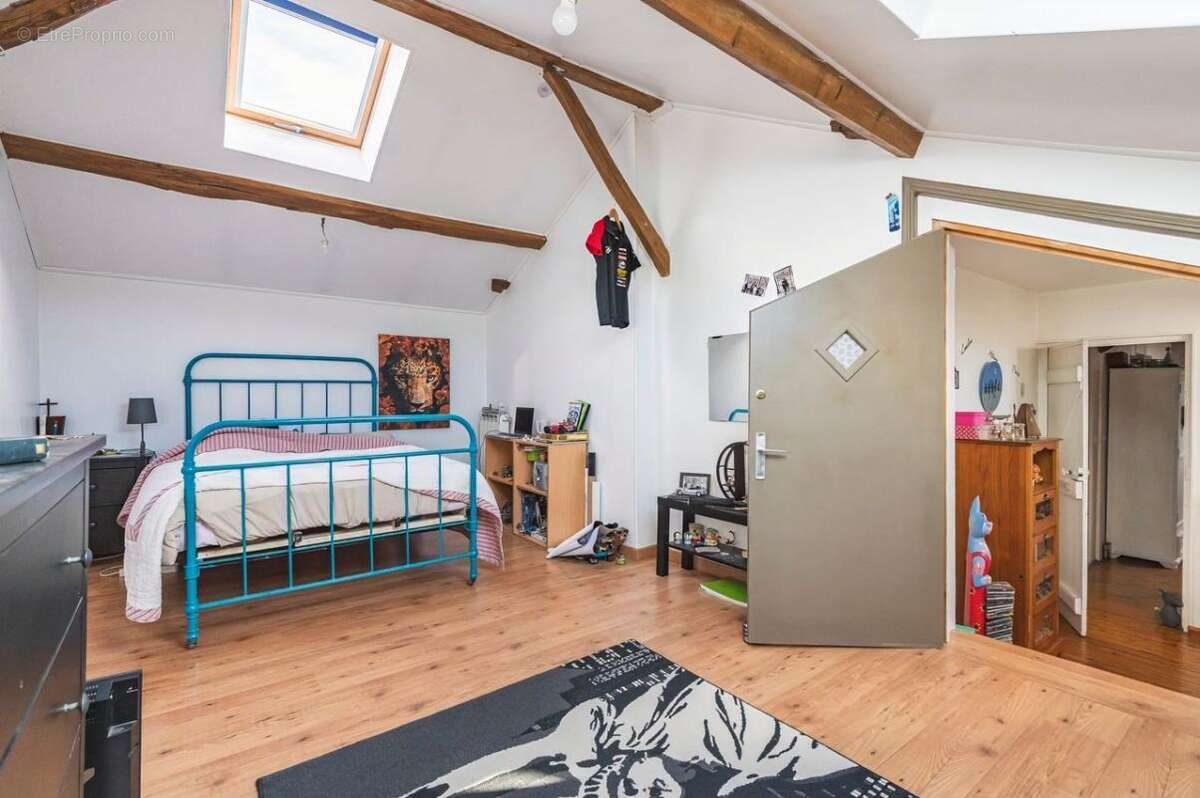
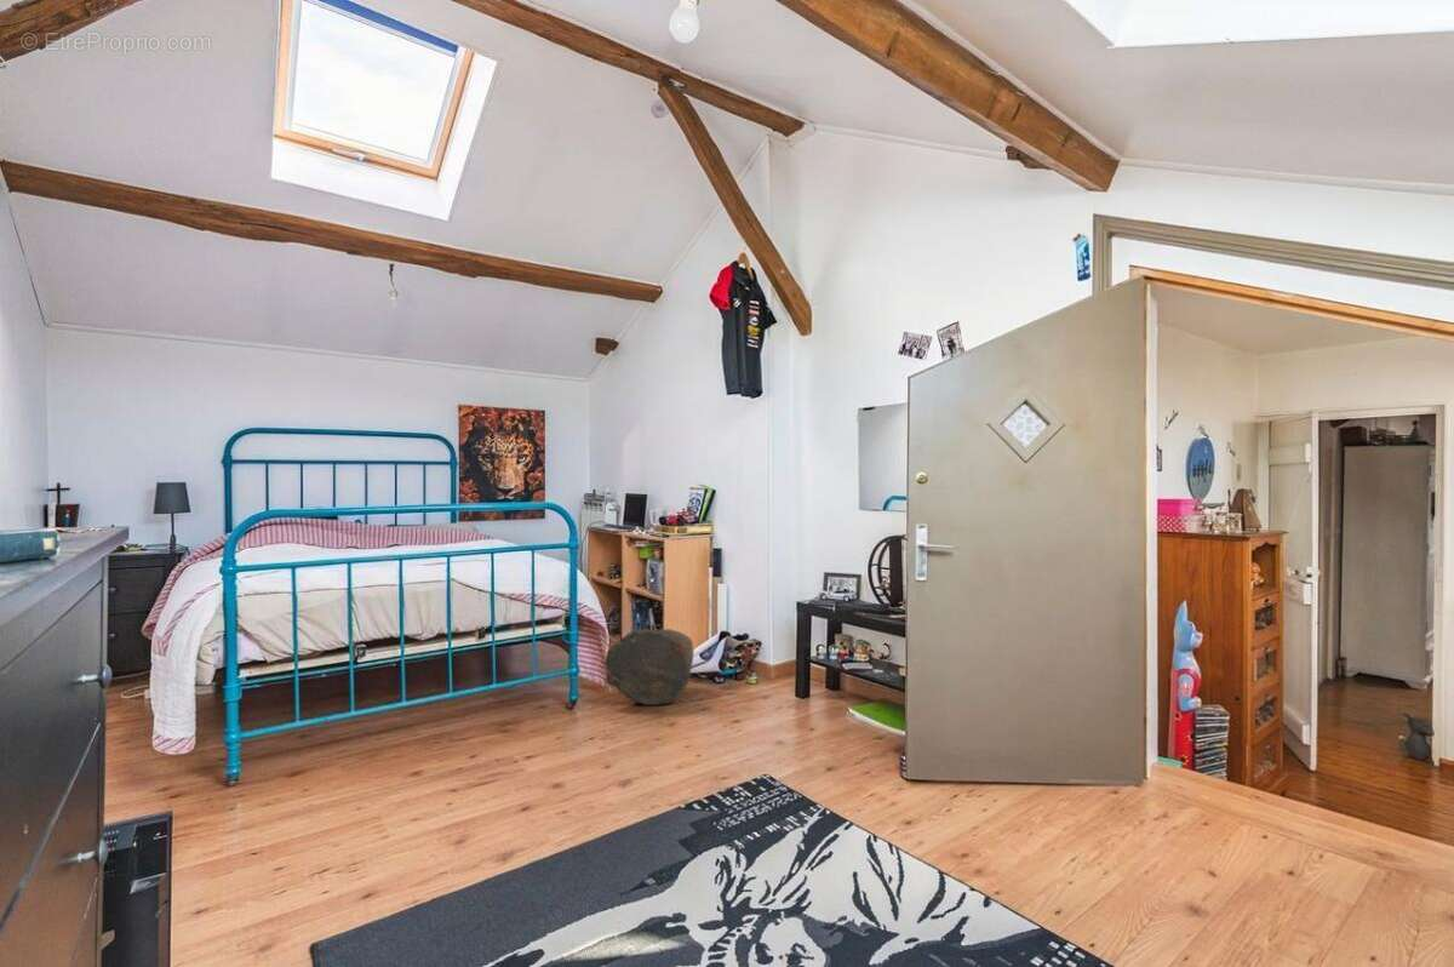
+ bag [603,626,695,706]
